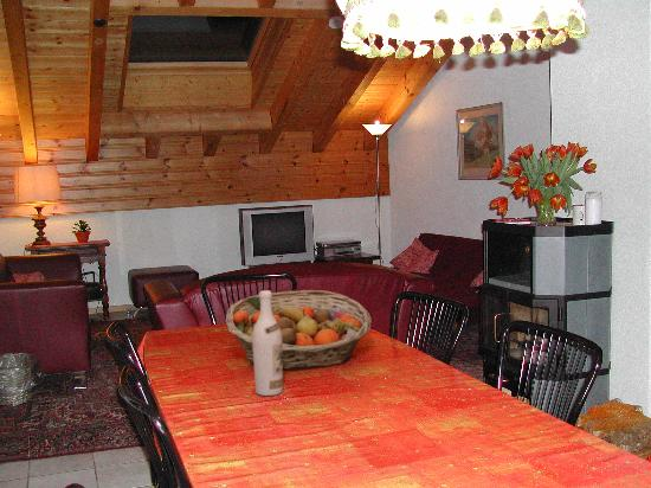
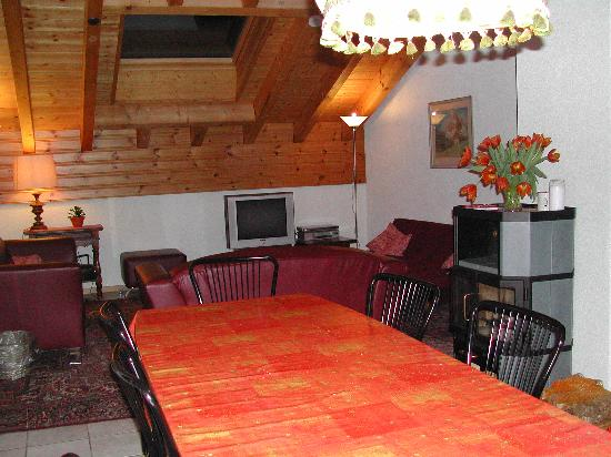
- fruit basket [225,289,373,371]
- wine bottle [252,289,284,397]
